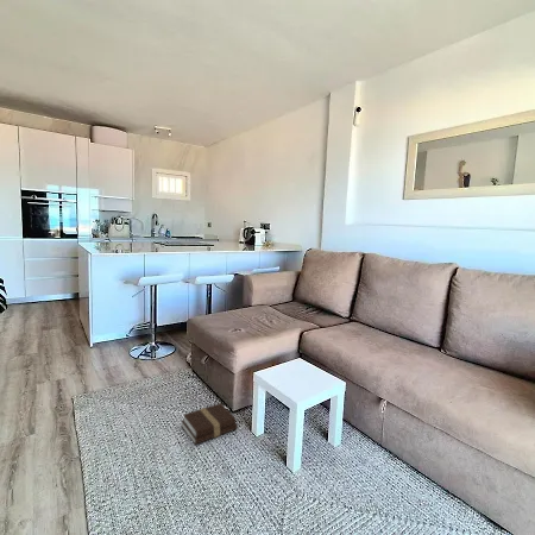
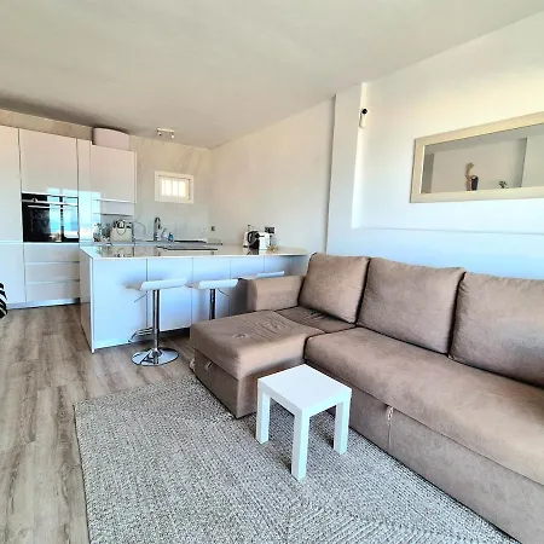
- book [181,402,239,446]
